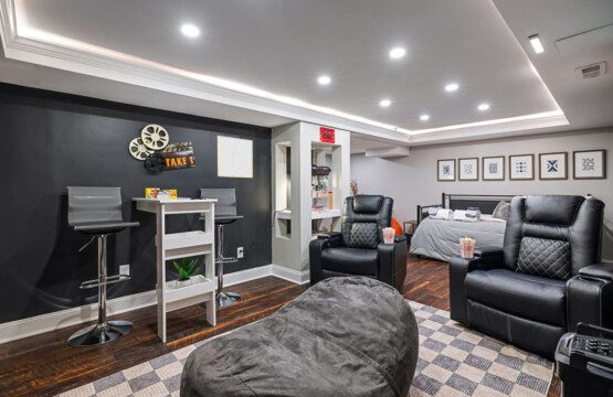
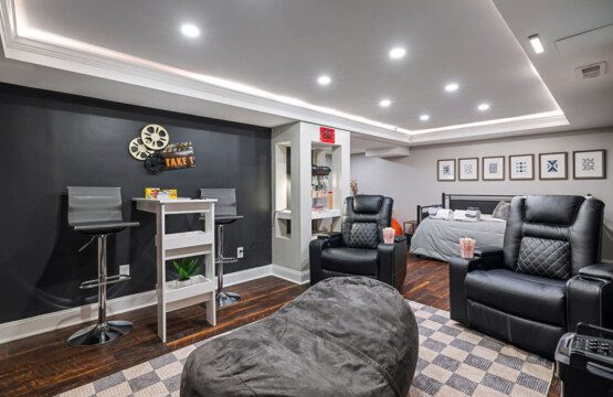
- wall art [215,135,254,179]
